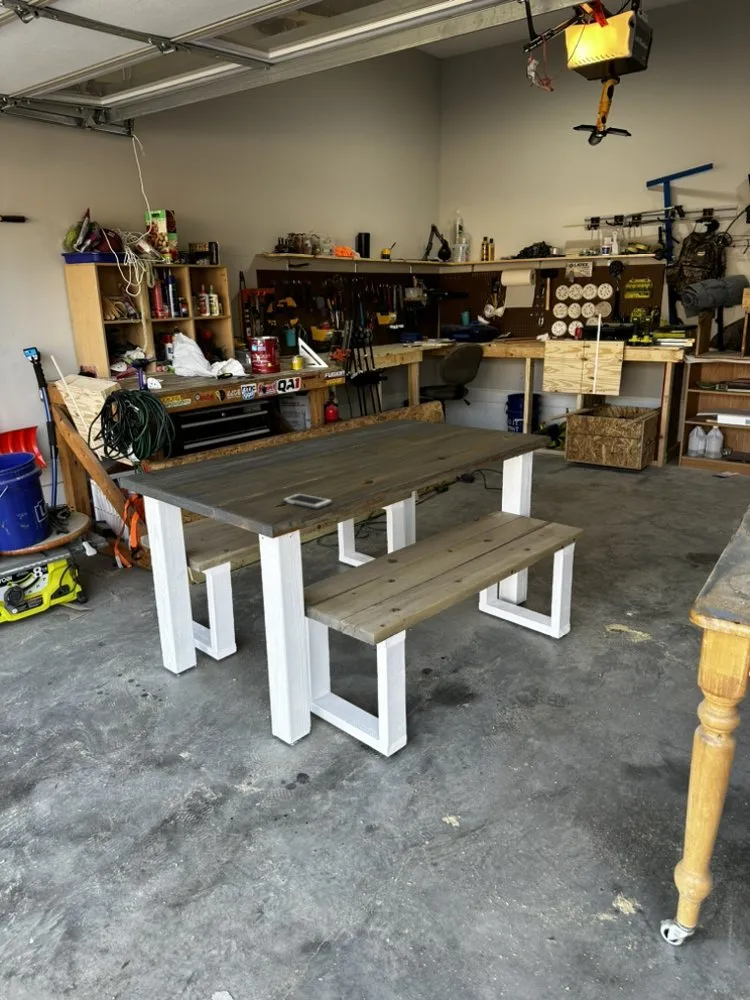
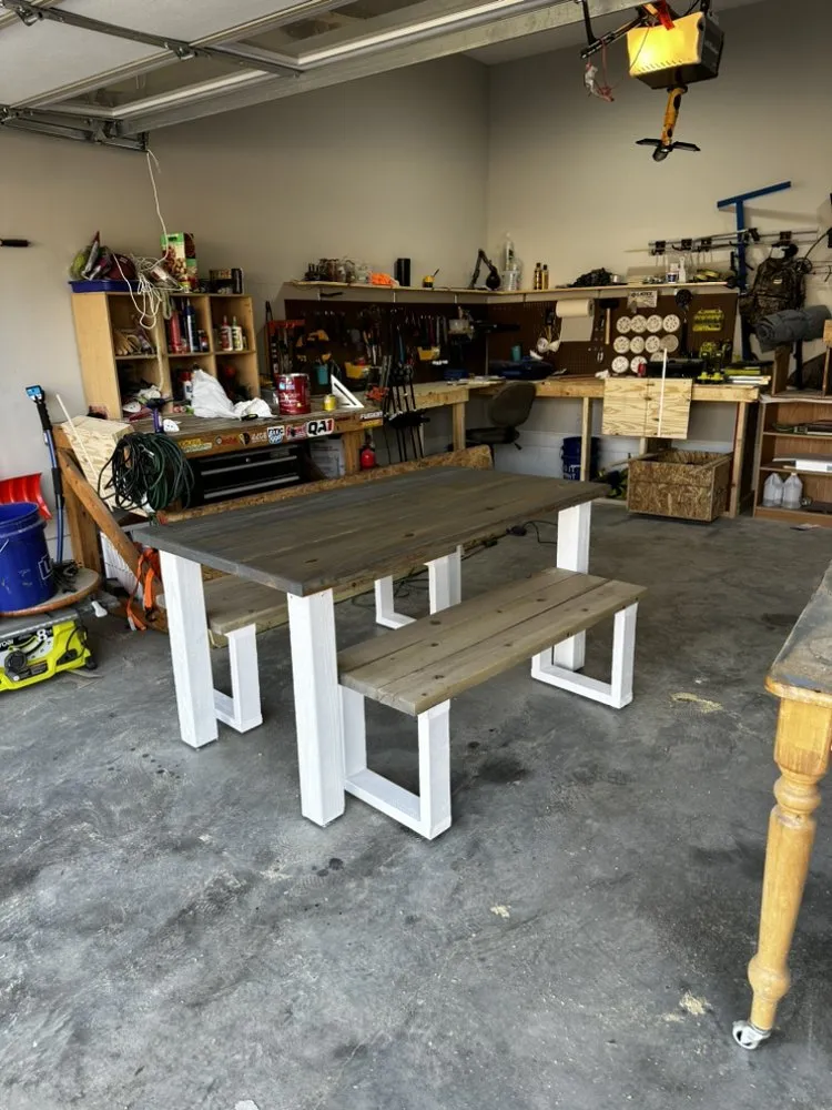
- cell phone [282,492,333,510]
